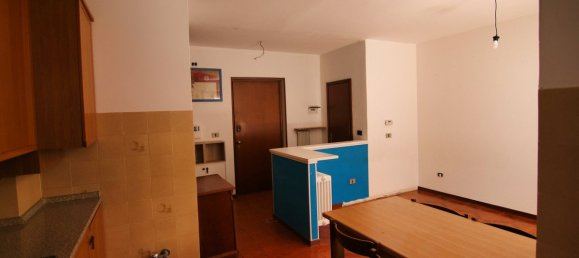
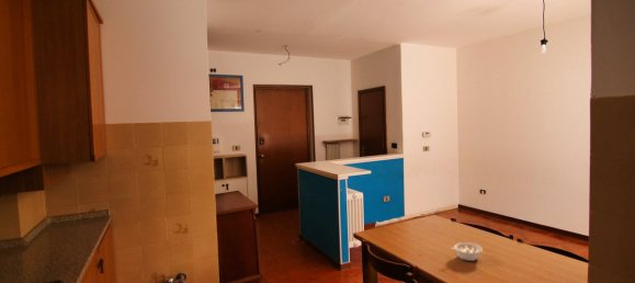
+ legume [450,241,484,262]
